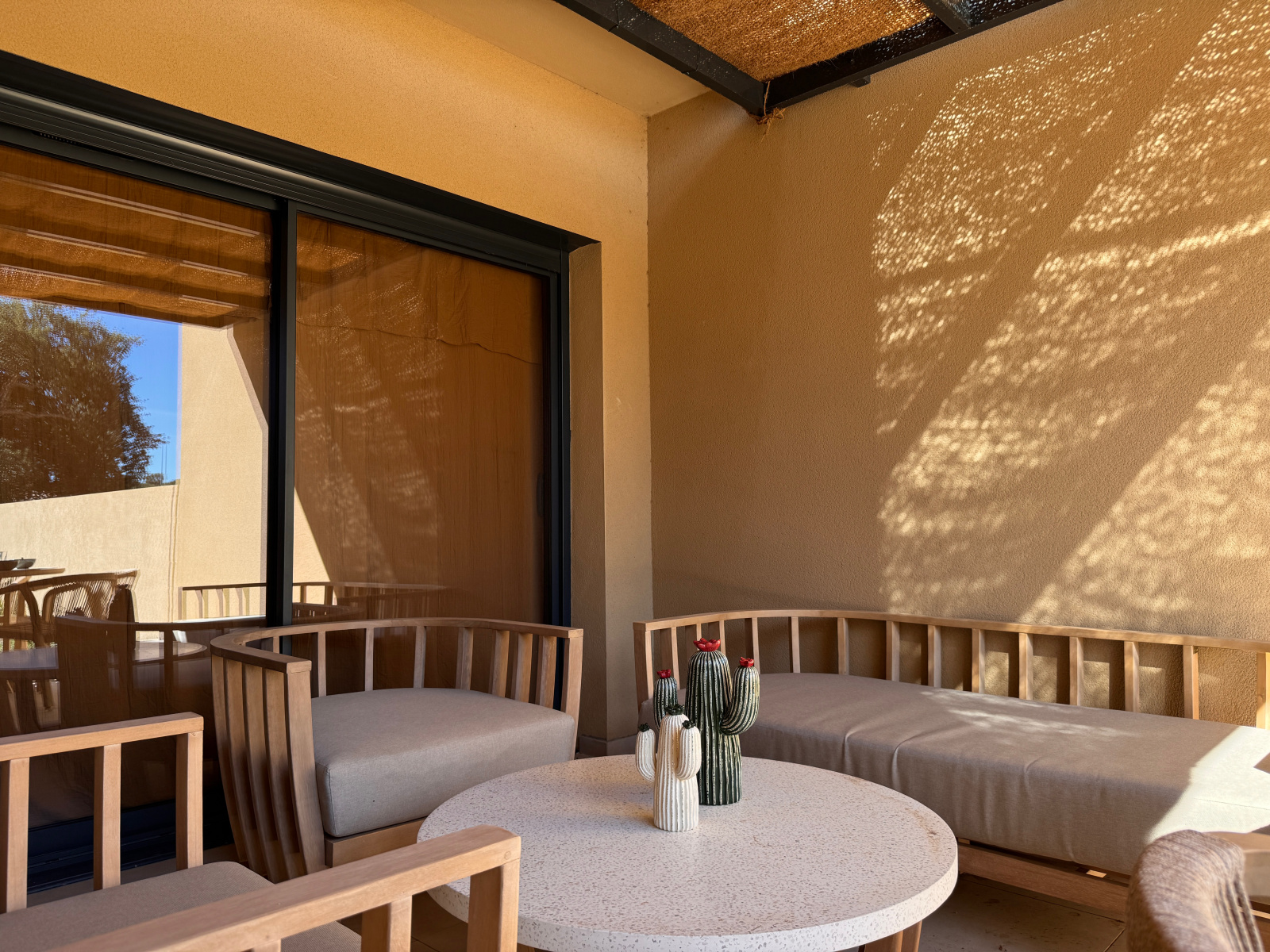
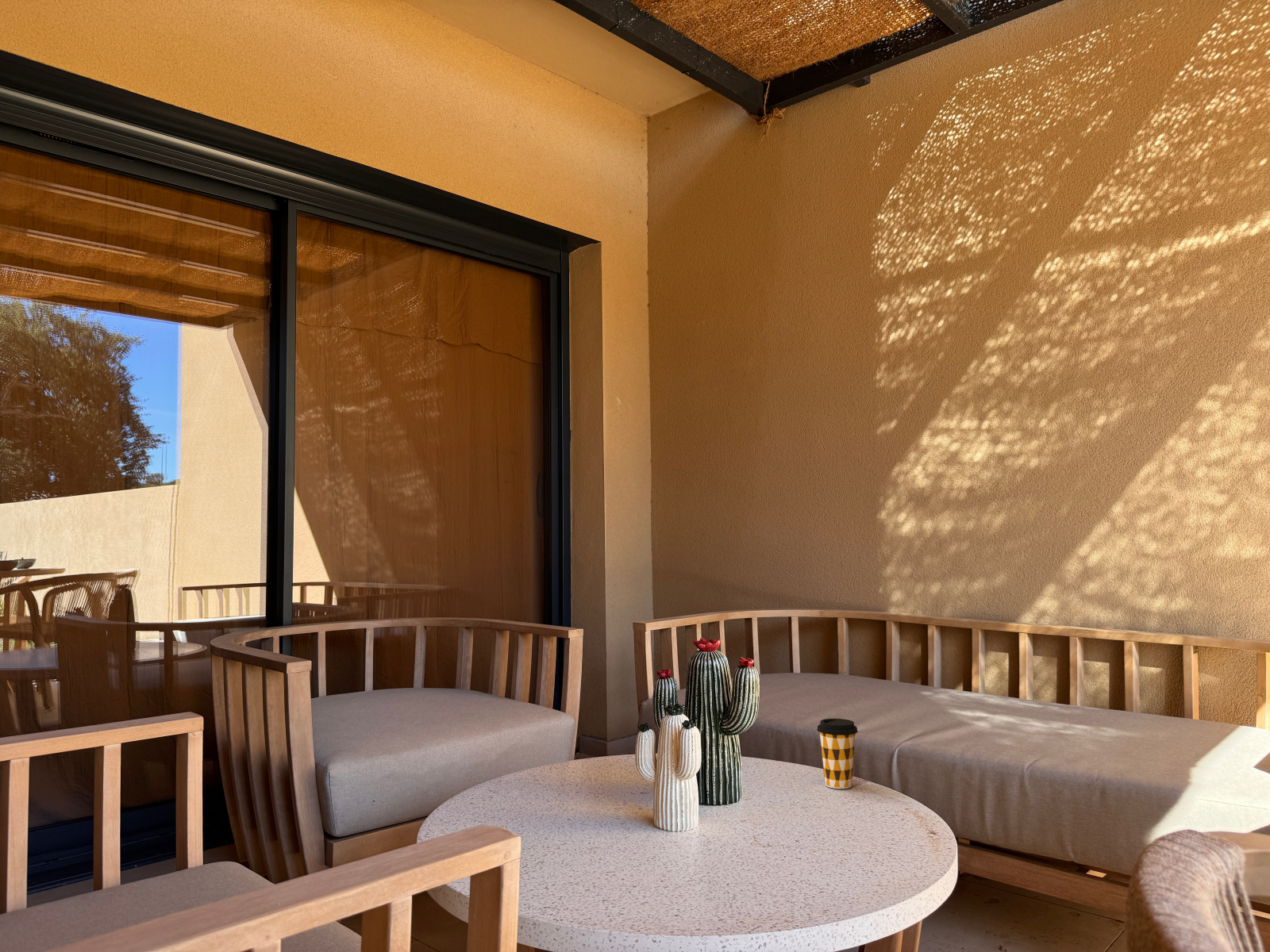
+ coffee cup [816,718,859,789]
